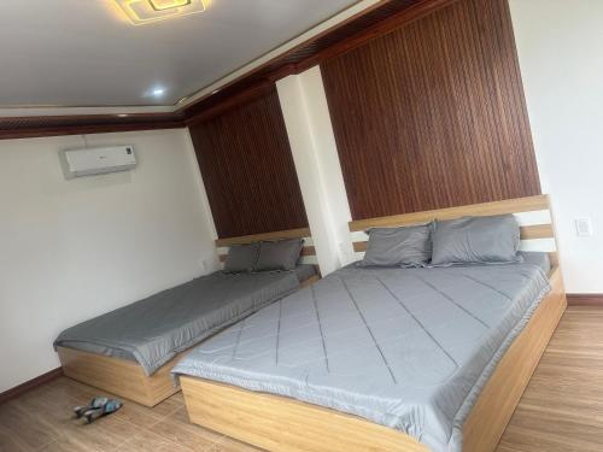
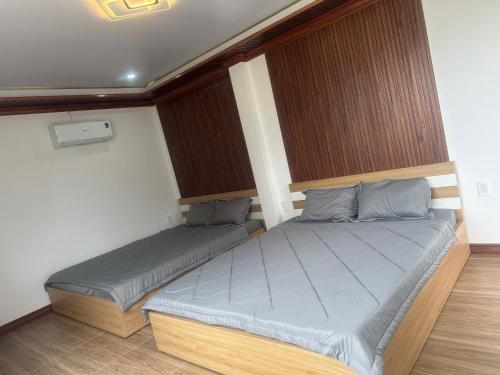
- slippers [72,397,124,424]
